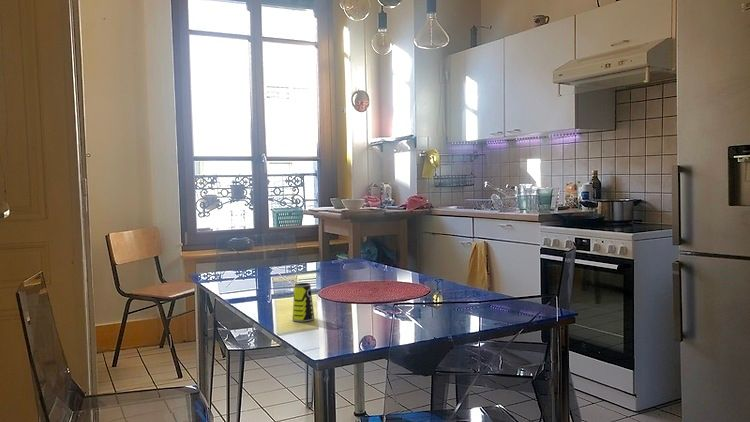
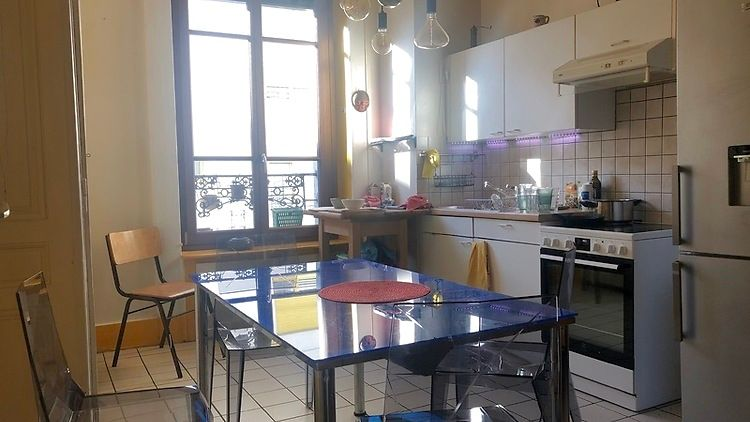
- cup [292,282,315,322]
